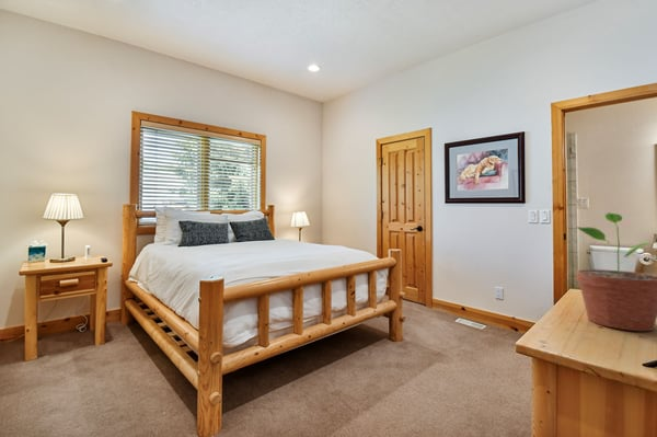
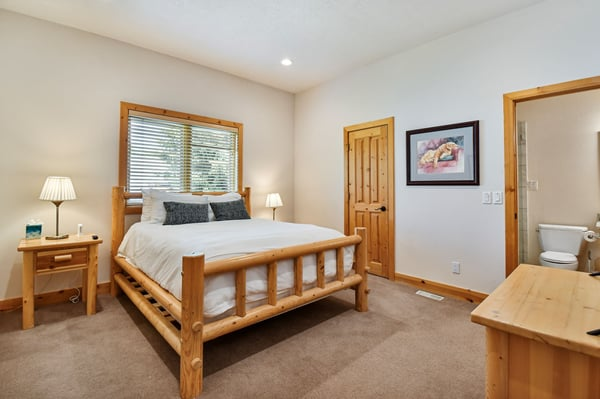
- potted plant [575,211,657,332]
